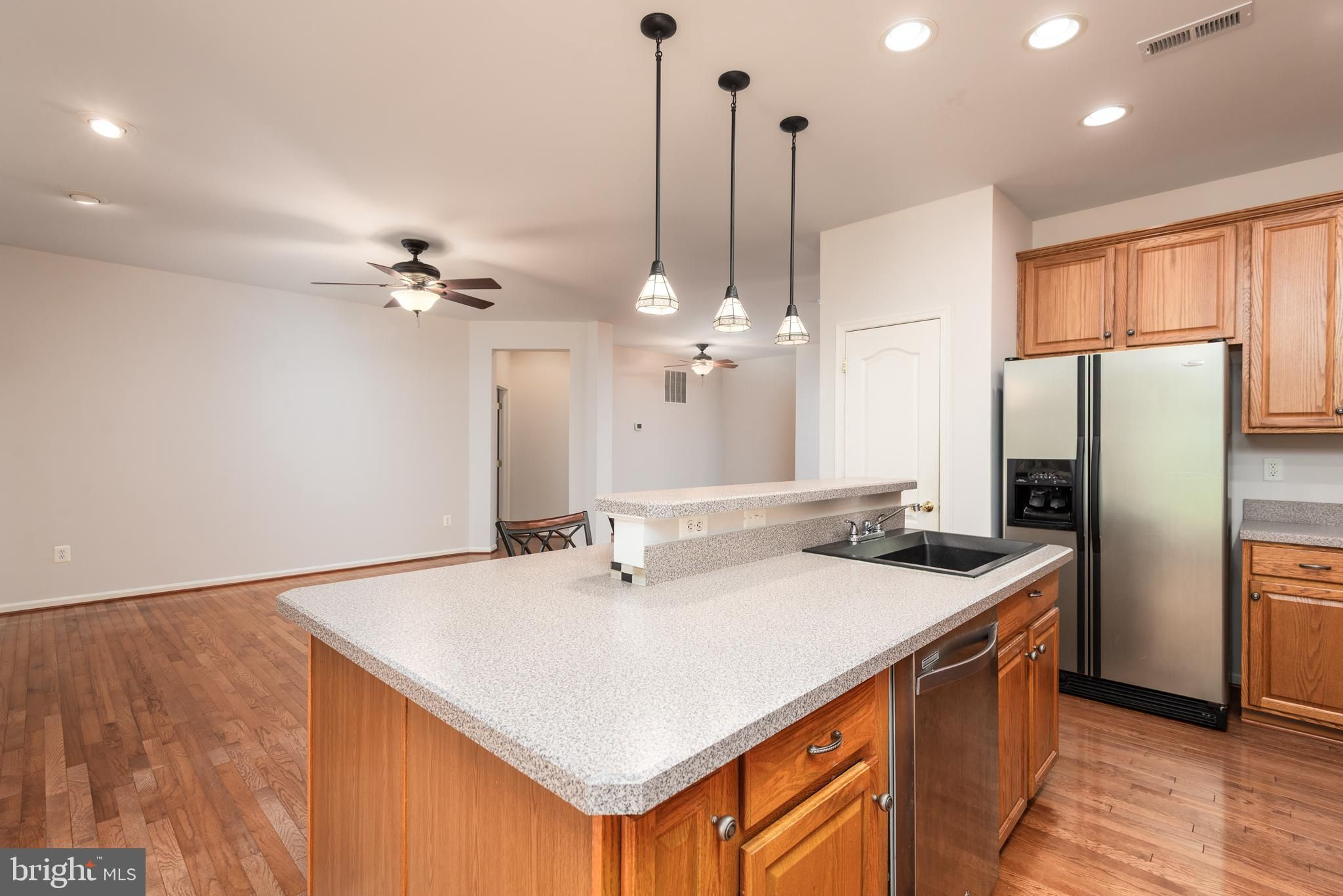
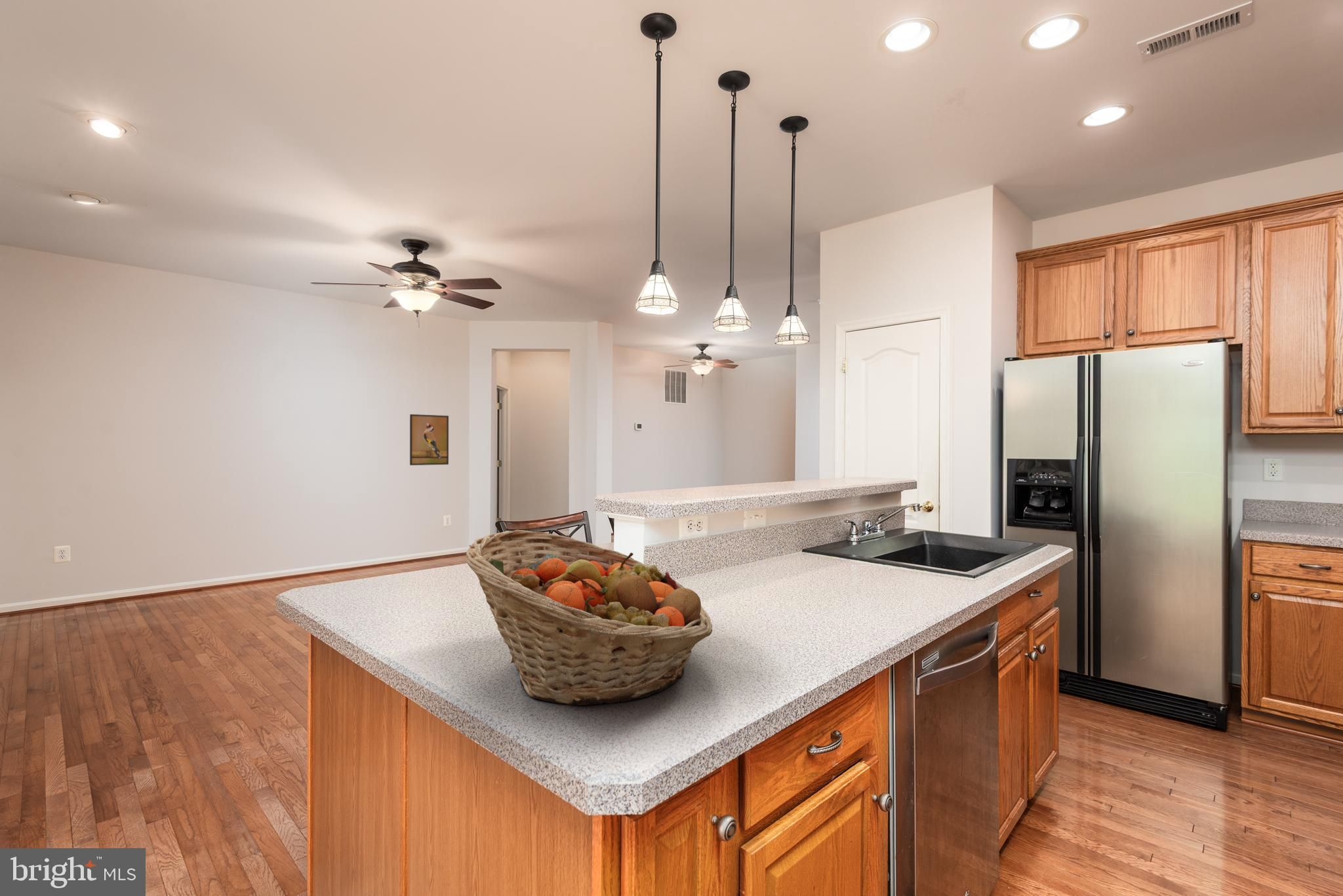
+ fruit basket [466,530,713,706]
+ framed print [409,414,449,466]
